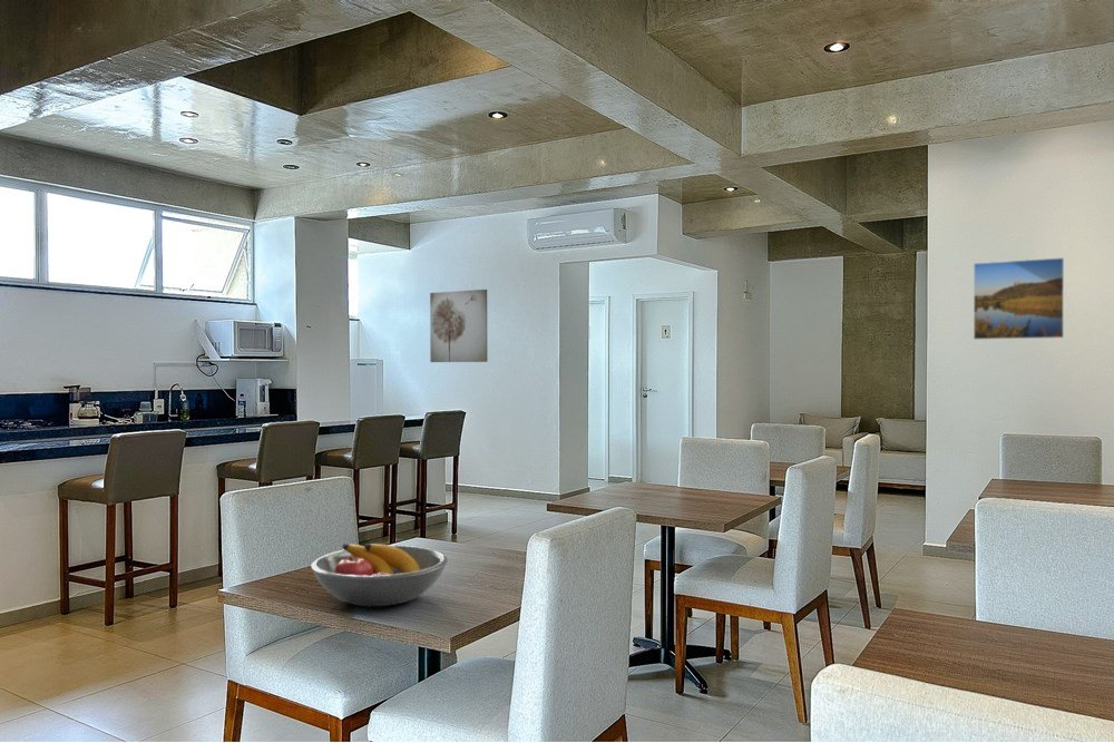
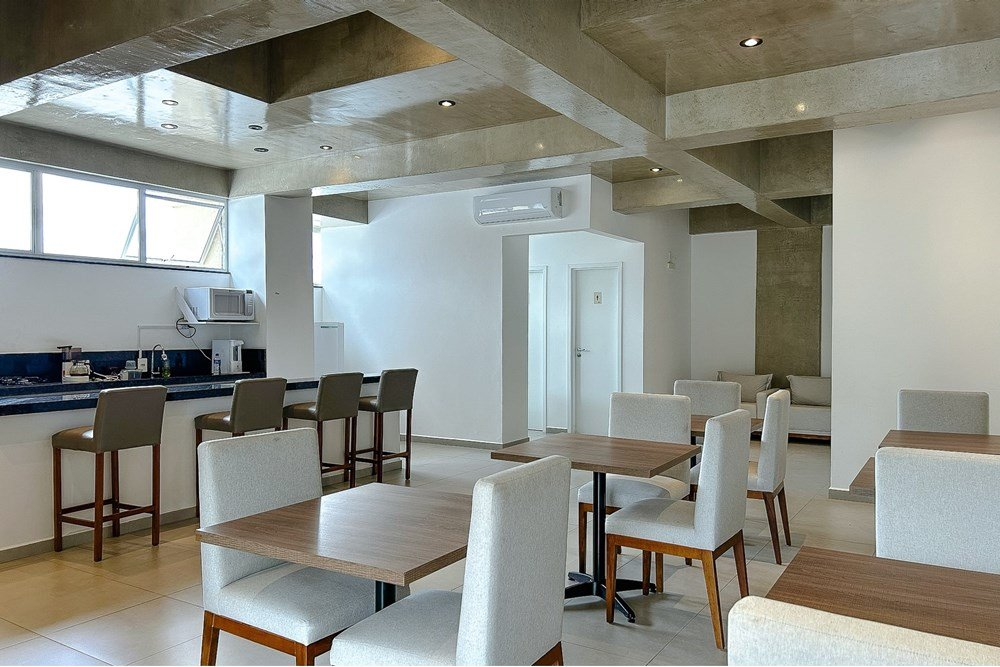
- wall art [429,289,489,363]
- fruit bowl [310,542,449,607]
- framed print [973,256,1065,341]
